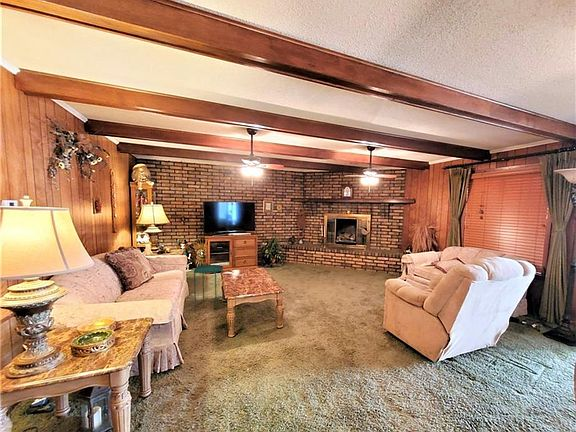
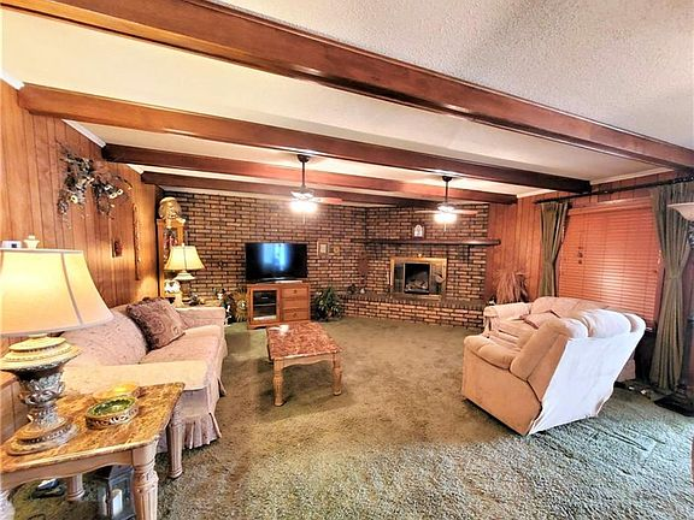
- side table [193,264,224,309]
